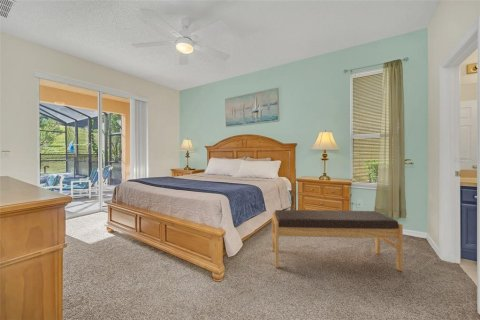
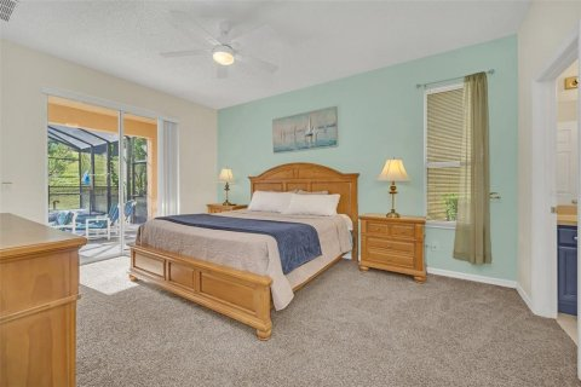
- bench [271,209,404,272]
